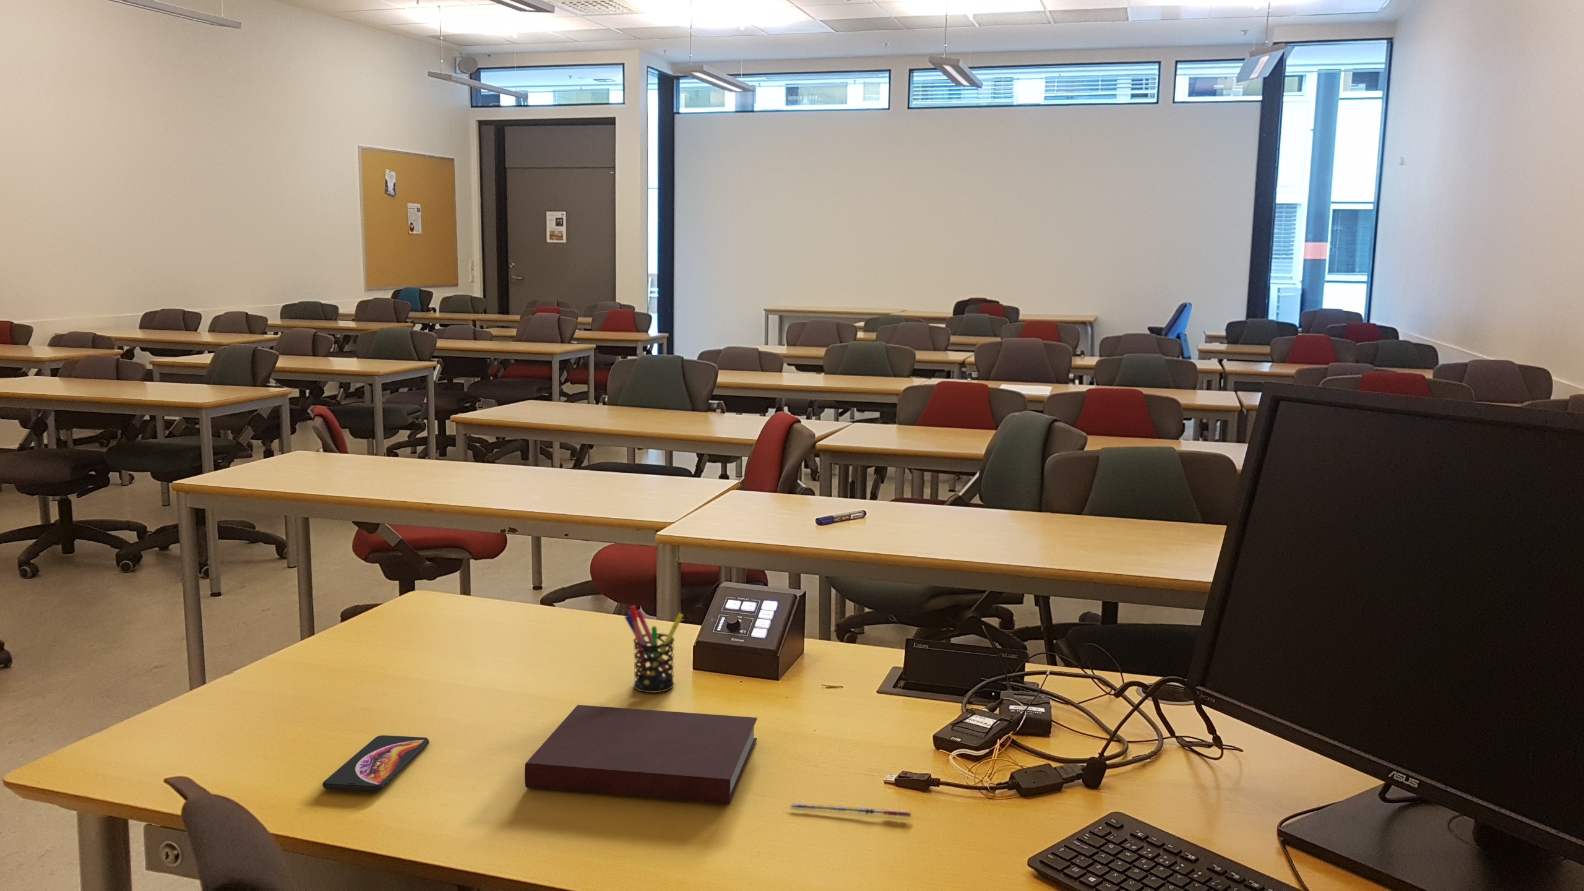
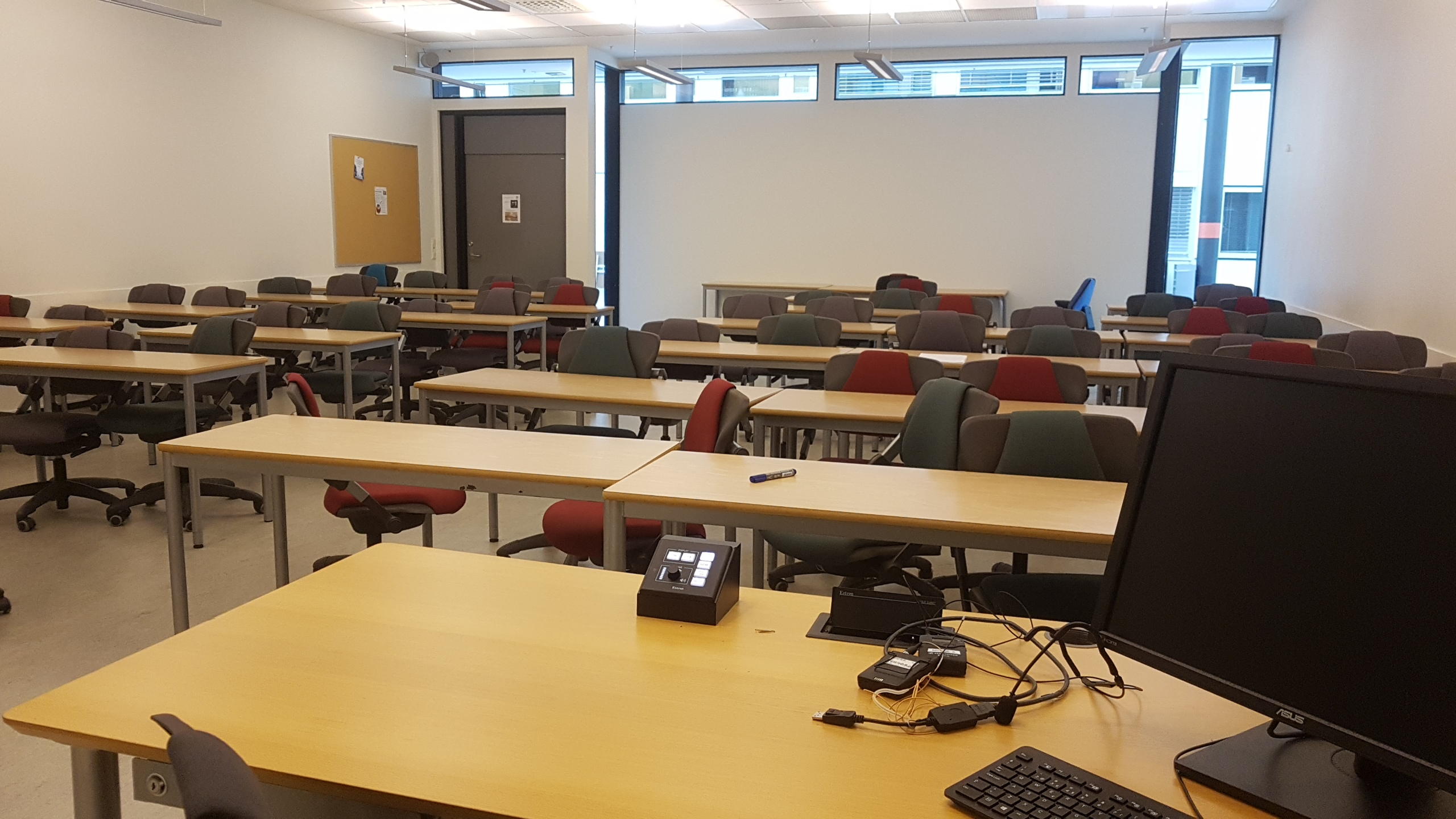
- pen holder [623,605,683,693]
- pen [790,803,912,817]
- notebook [524,704,758,805]
- smartphone [322,734,430,792]
